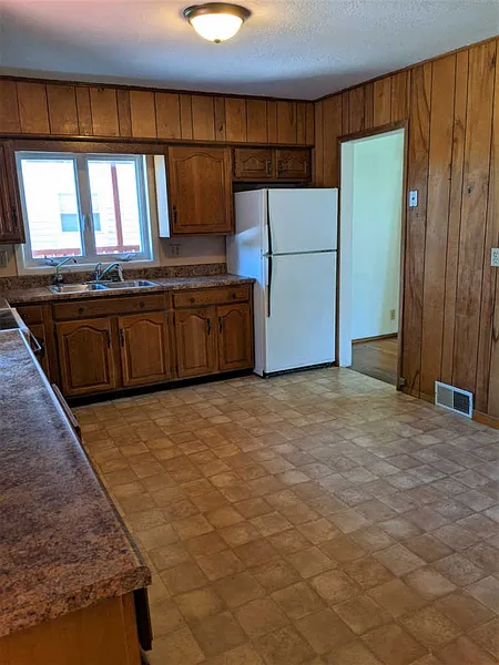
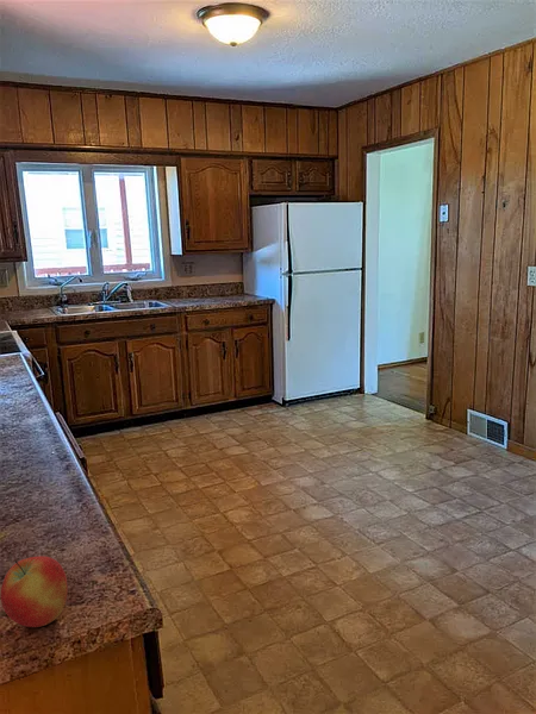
+ apple [0,555,69,628]
